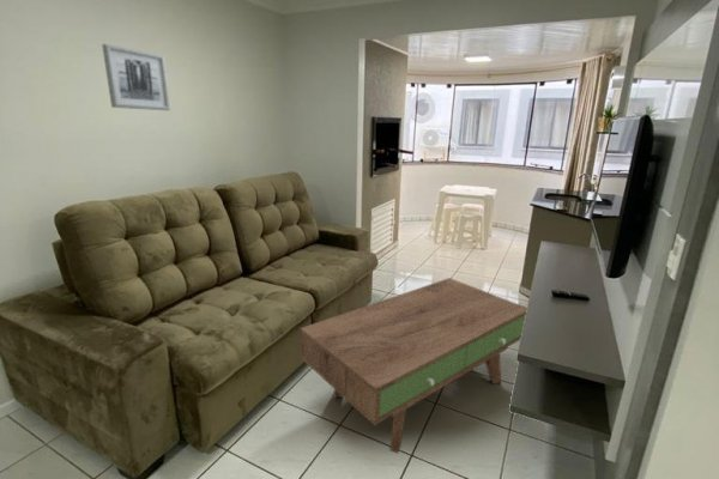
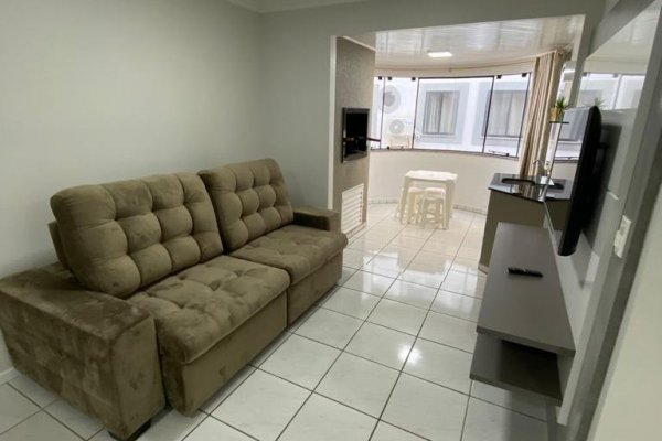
- coffee table [300,277,528,454]
- wall art [101,43,171,111]
